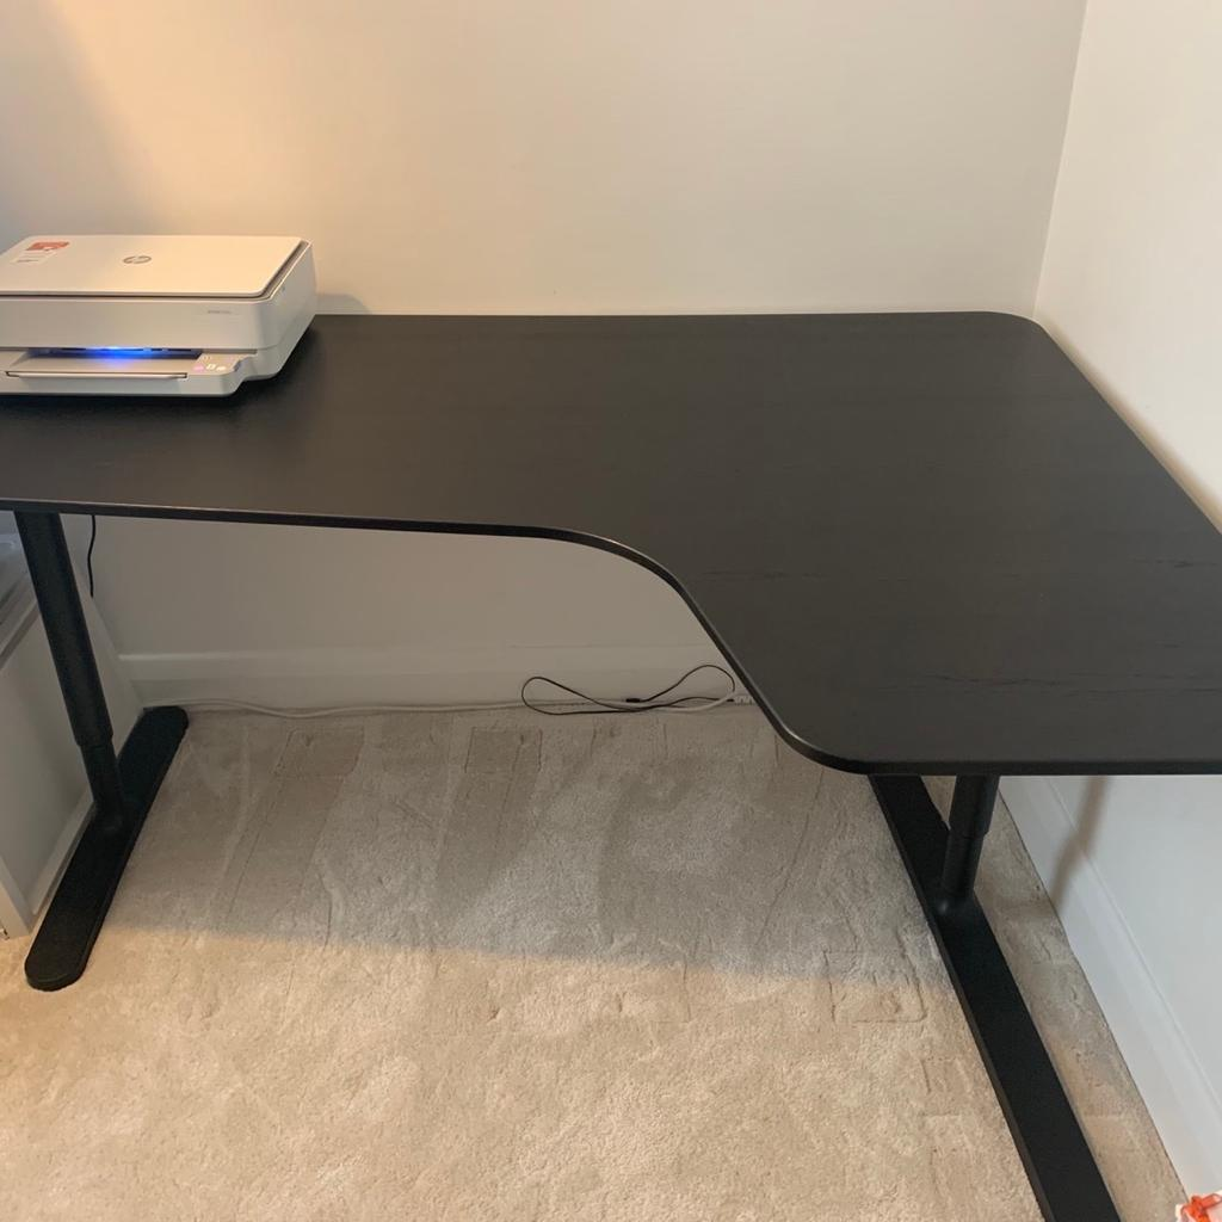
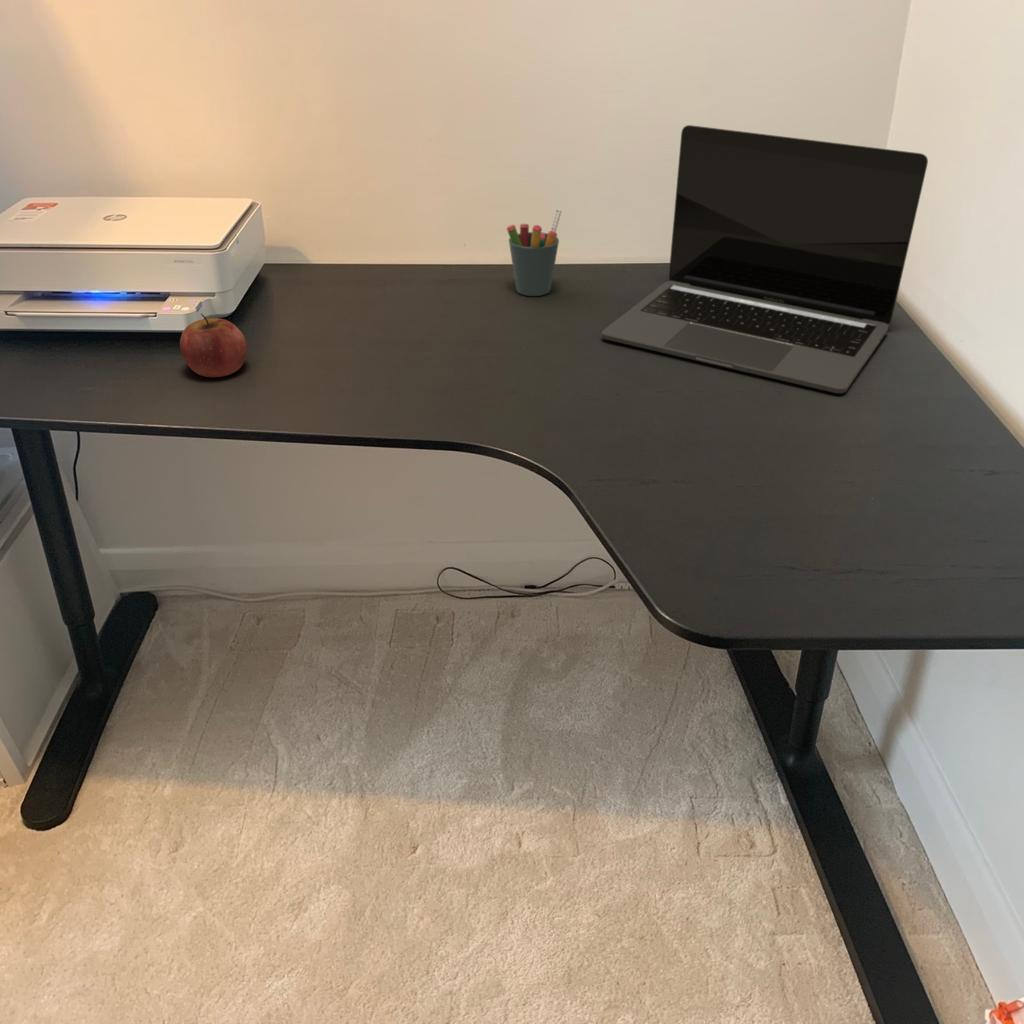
+ apple [179,313,248,378]
+ pen holder [506,207,562,297]
+ laptop [601,124,929,394]
